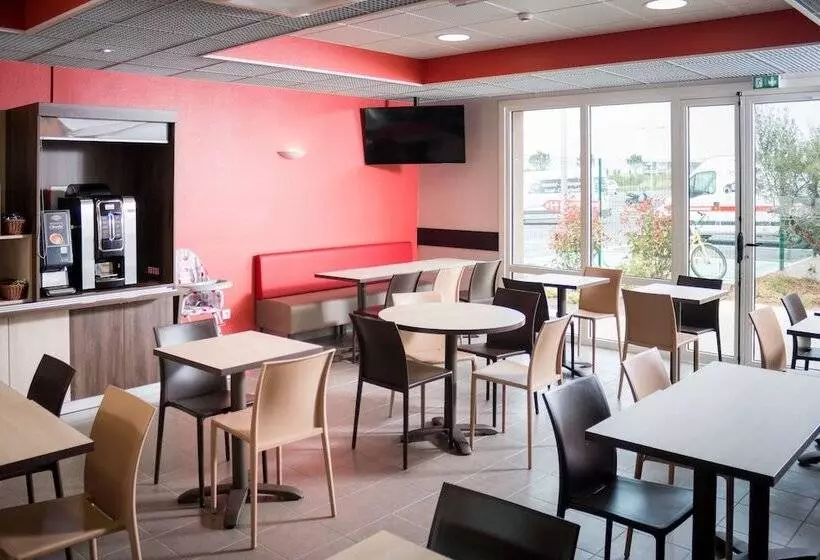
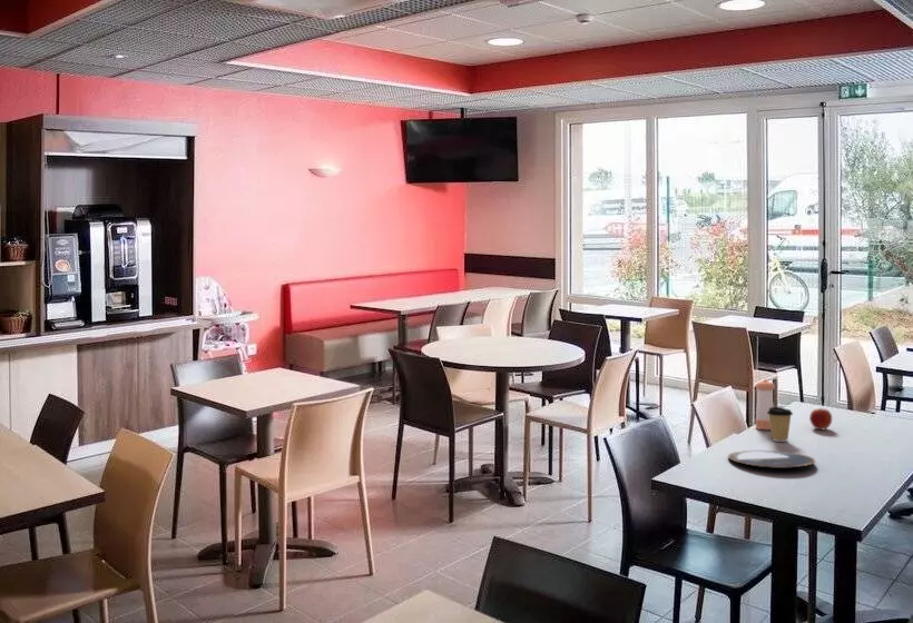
+ pepper shaker [755,378,776,431]
+ apple [808,407,833,431]
+ coffee cup [767,406,794,443]
+ plate [727,449,816,469]
